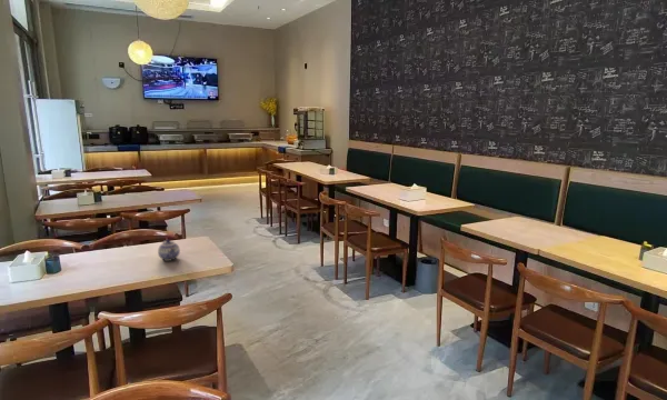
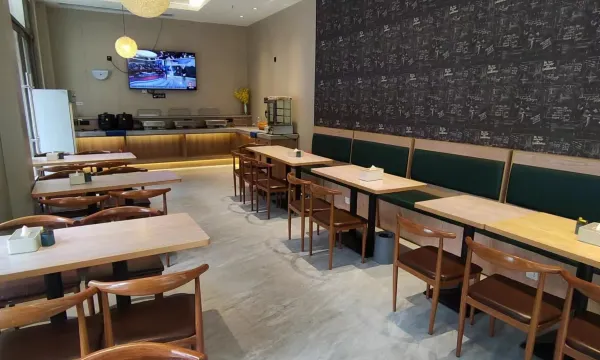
- teapot [157,238,181,262]
